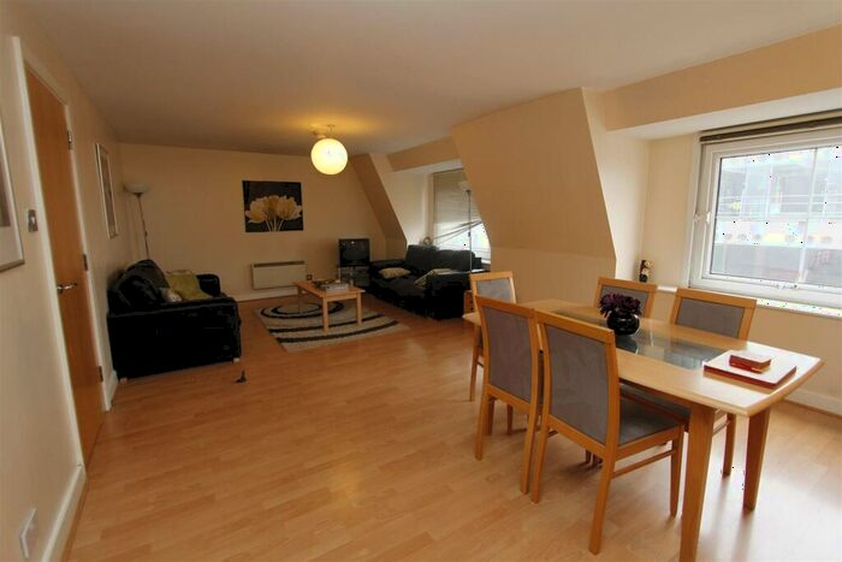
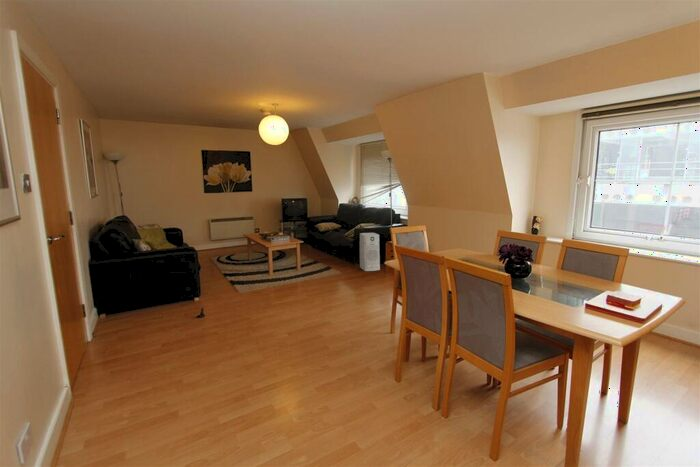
+ air purifier [359,232,381,272]
